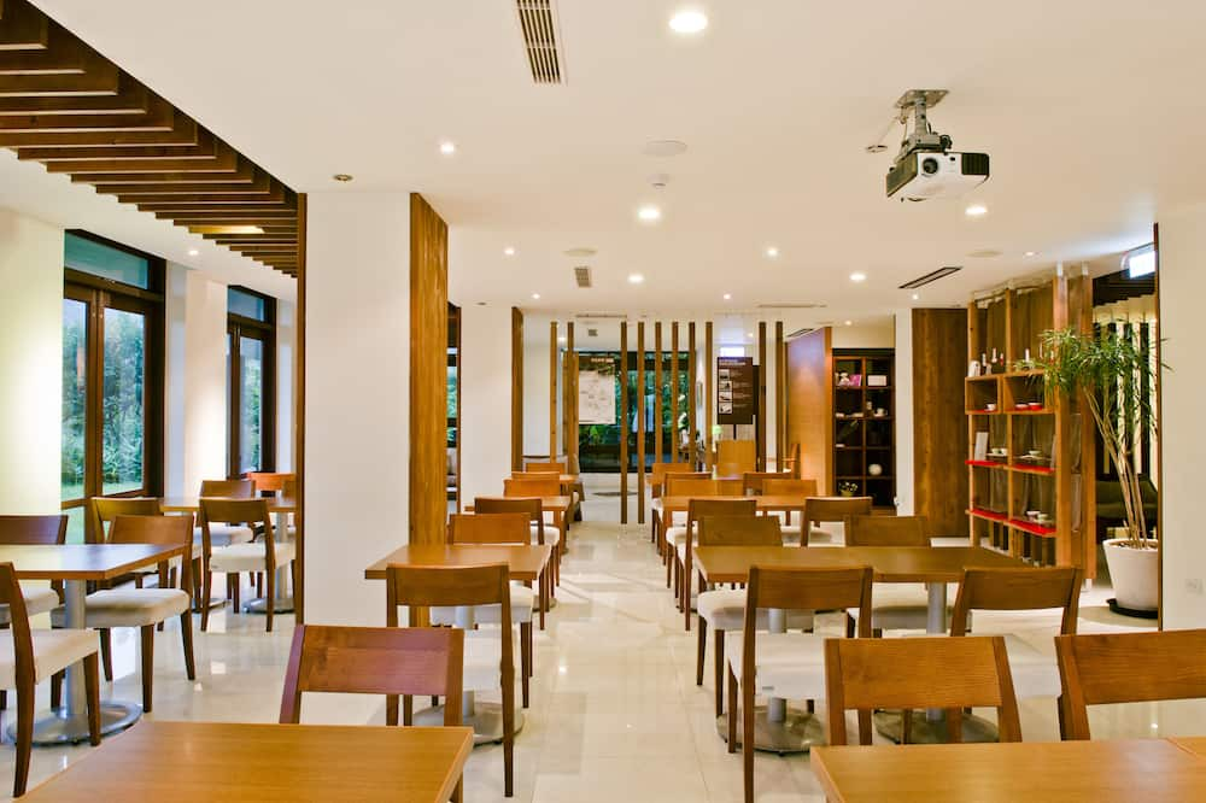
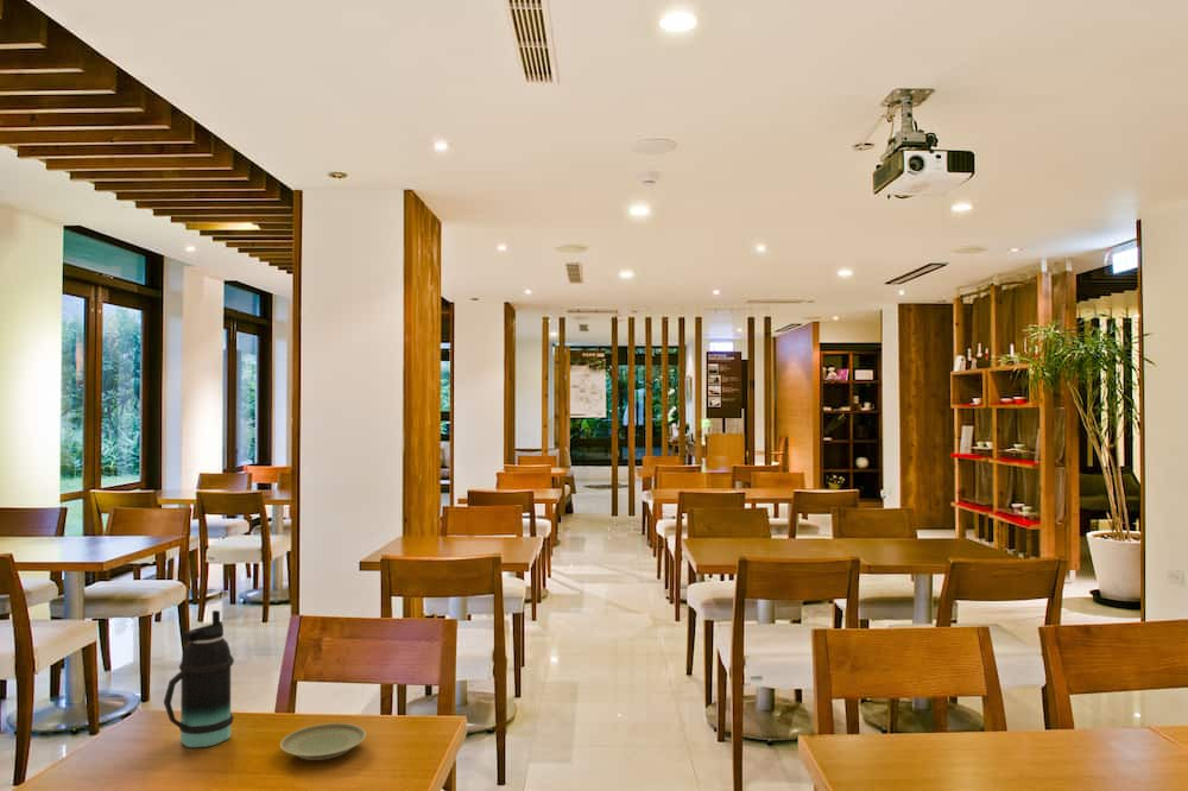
+ plate [279,722,367,761]
+ bottle [163,609,235,748]
